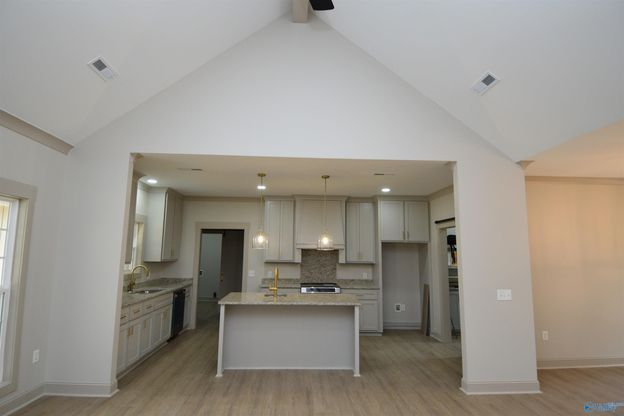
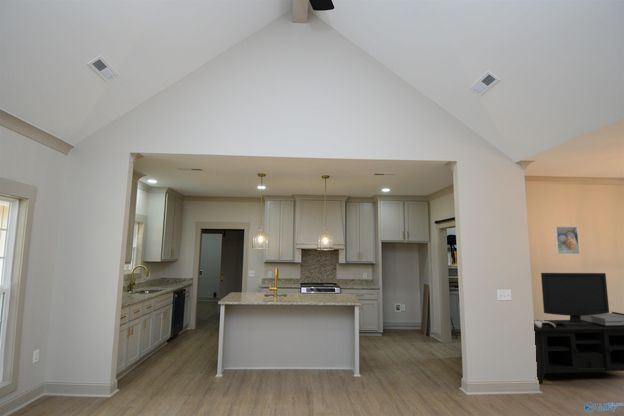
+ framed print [554,226,580,255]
+ media console [533,272,624,385]
